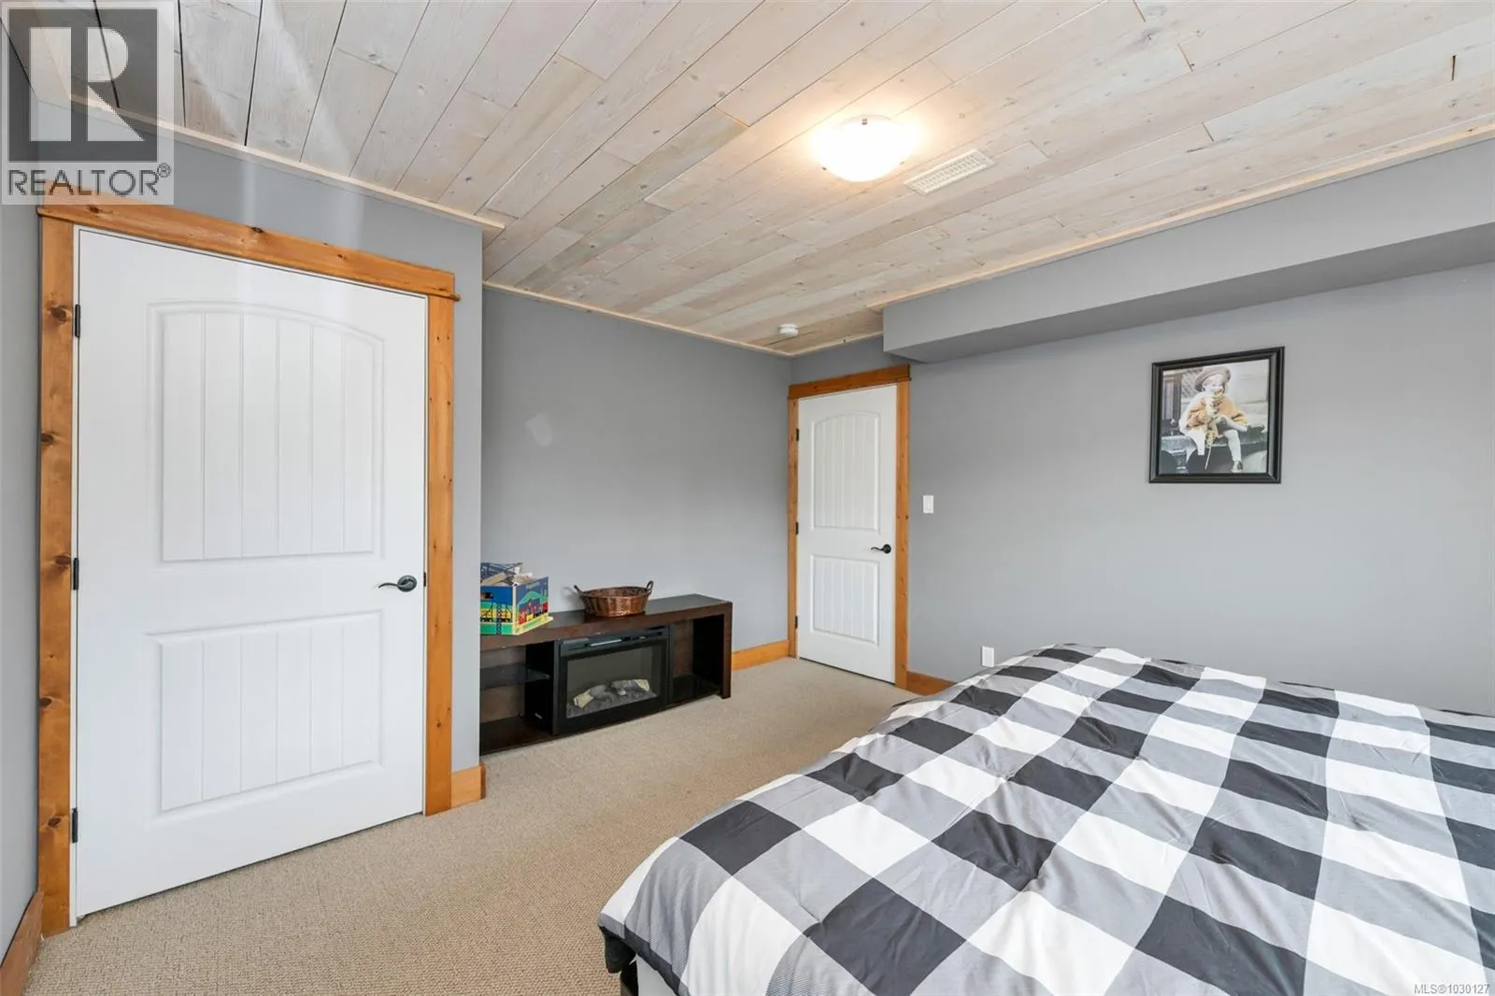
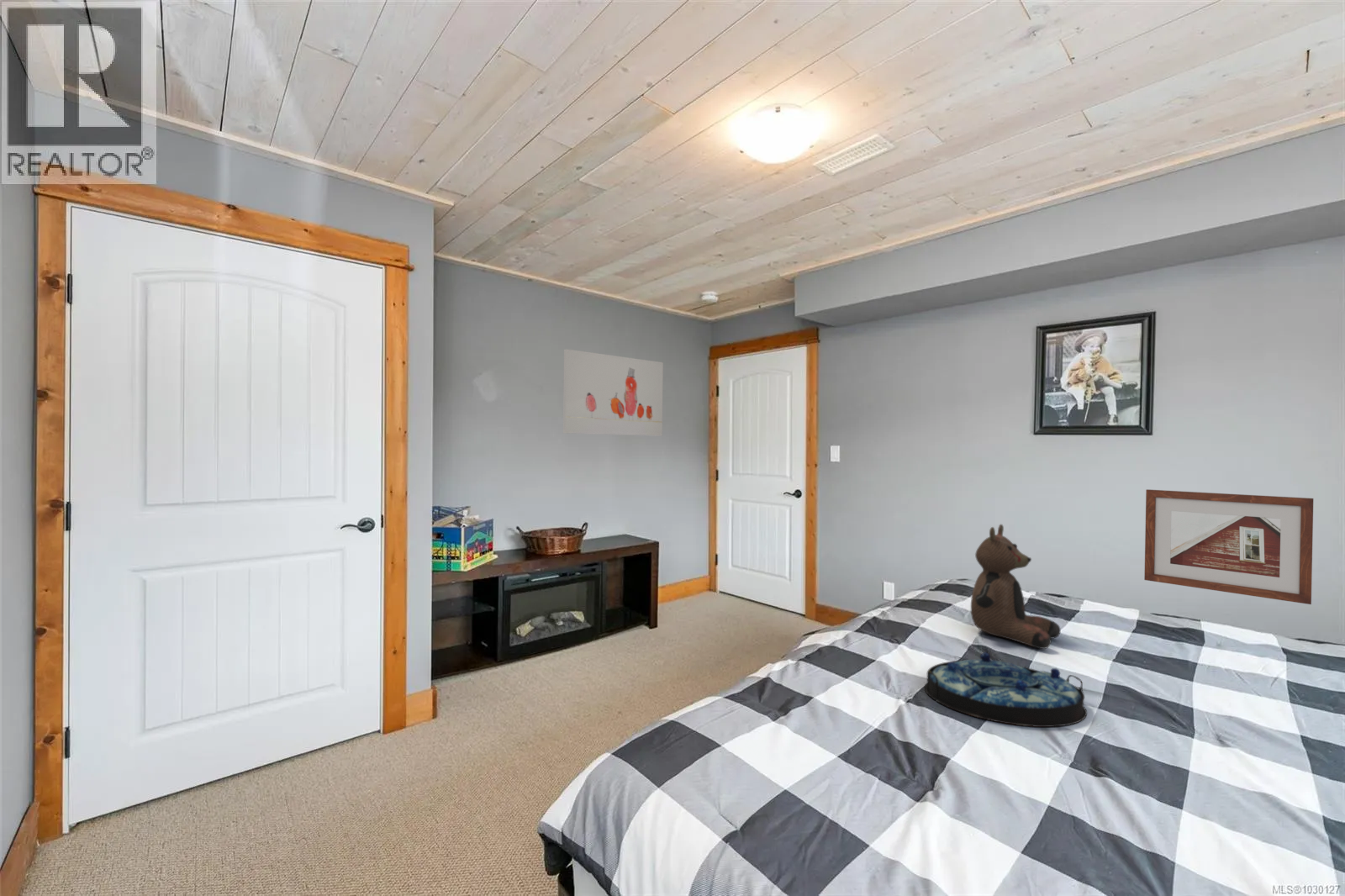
+ wall art [562,348,664,437]
+ picture frame [1143,488,1314,605]
+ serving tray [924,651,1088,728]
+ teddy bear [970,524,1062,650]
